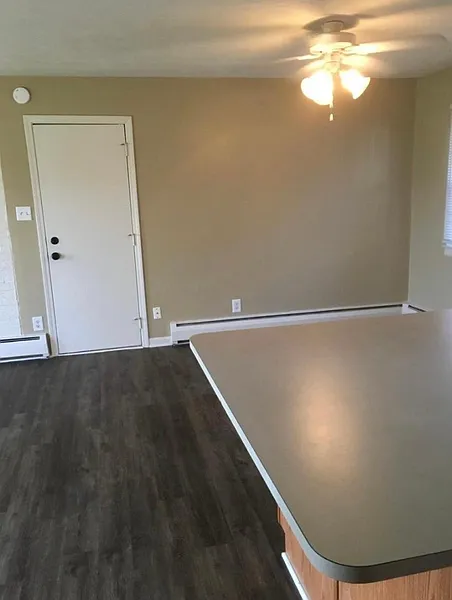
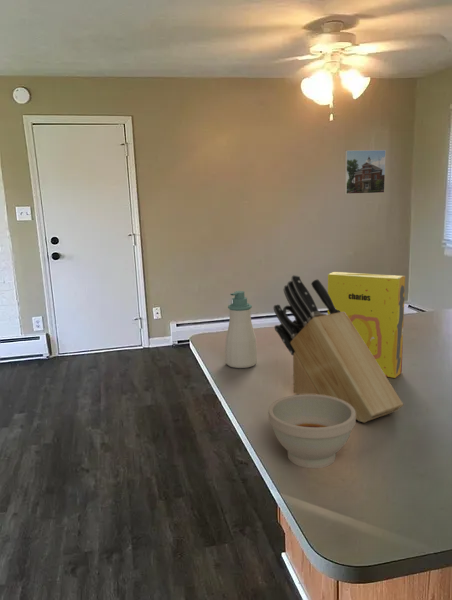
+ bowl [268,394,357,469]
+ knife block [272,274,404,423]
+ soap bottle [224,290,258,369]
+ cereal box [327,271,406,379]
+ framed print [344,149,387,195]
